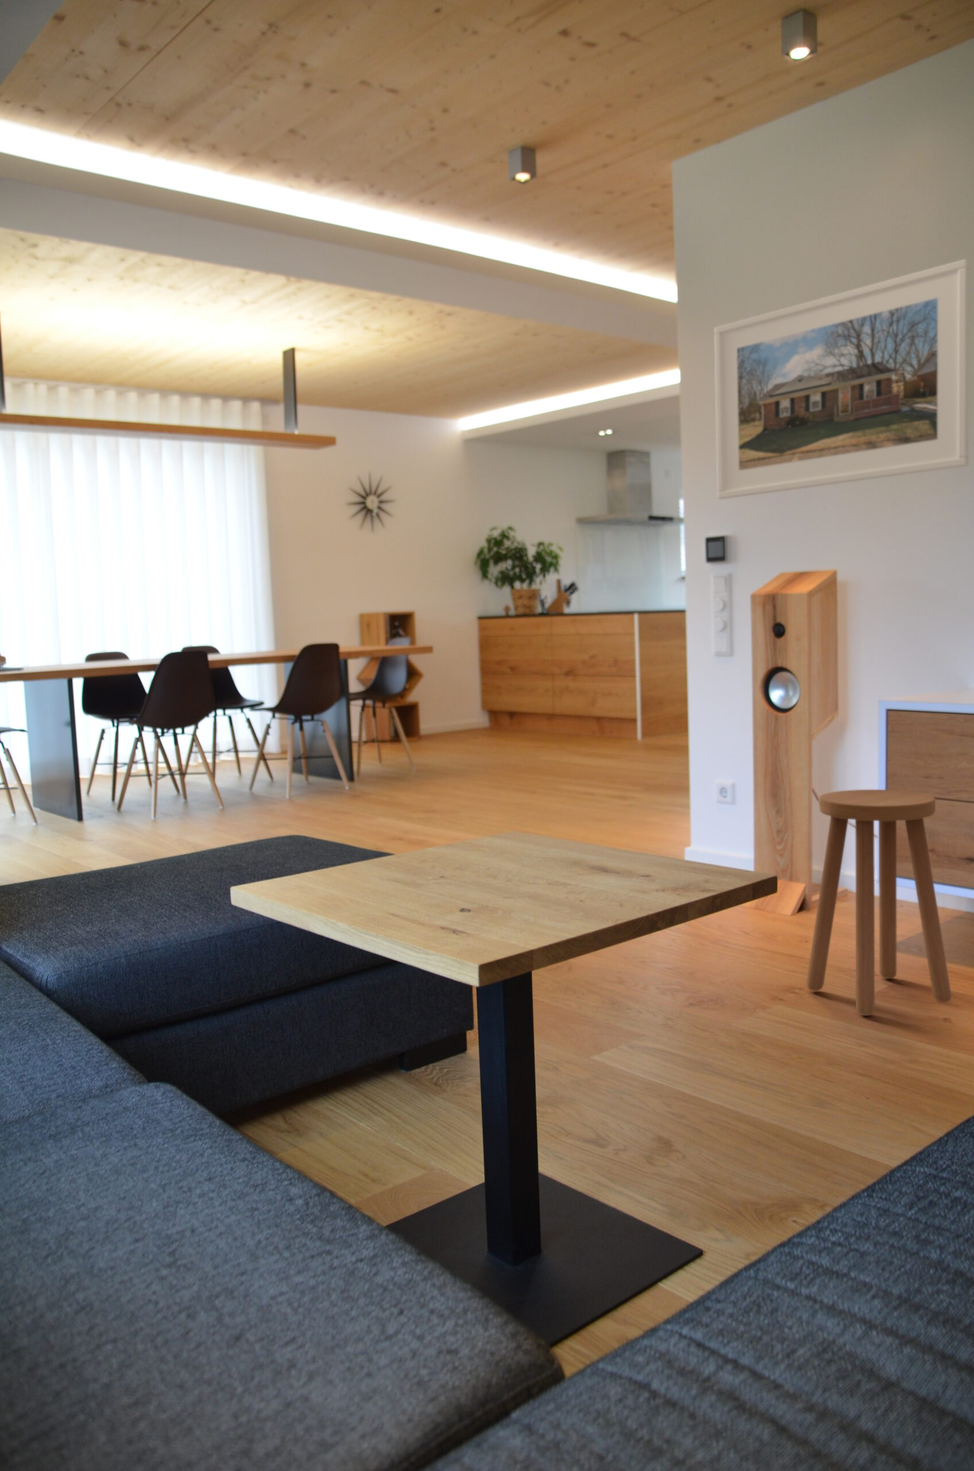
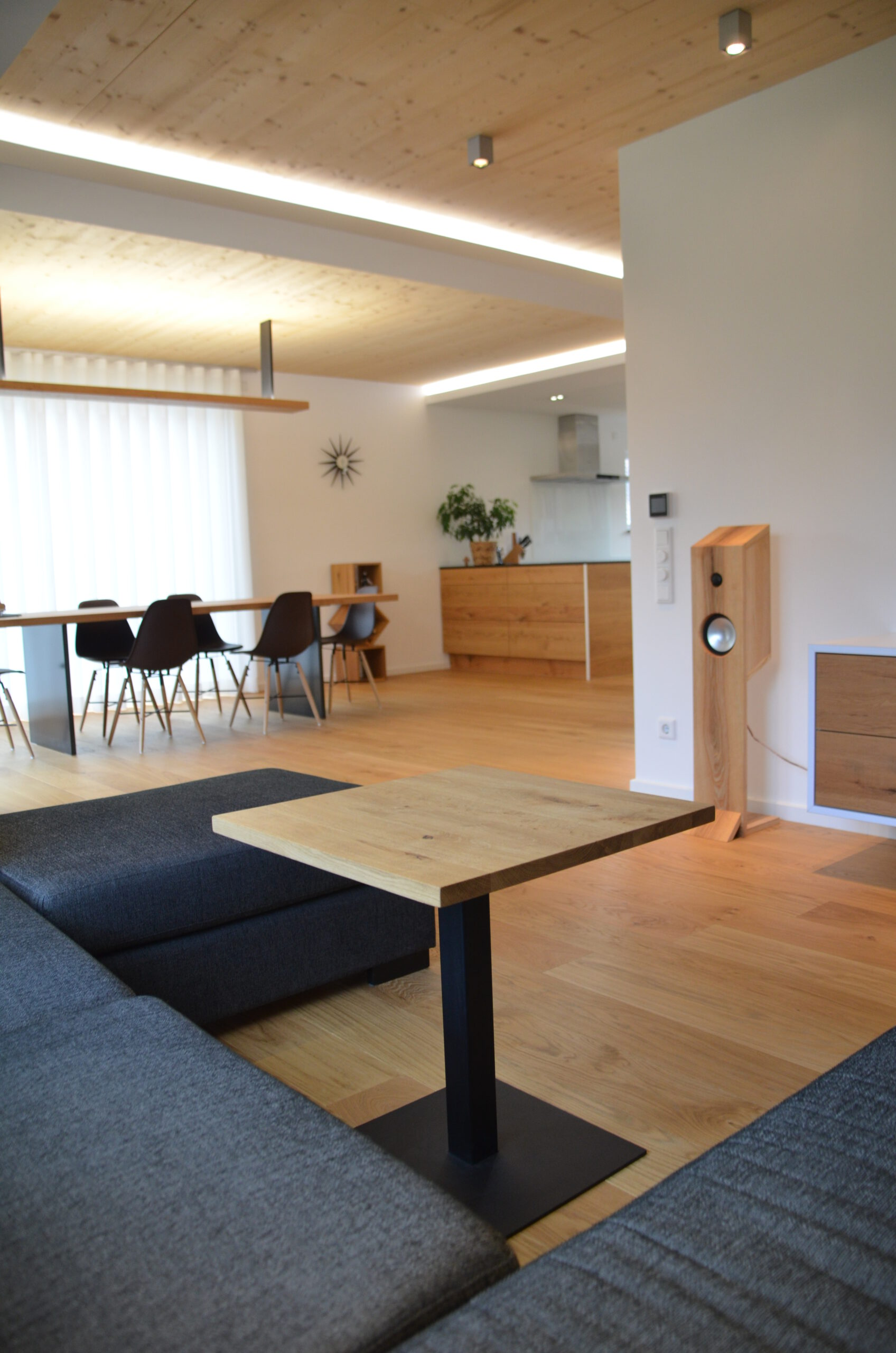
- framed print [714,259,970,500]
- stool [806,789,952,1017]
